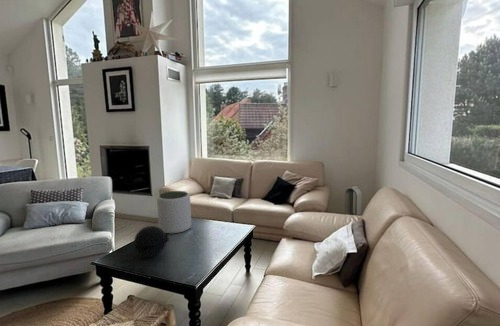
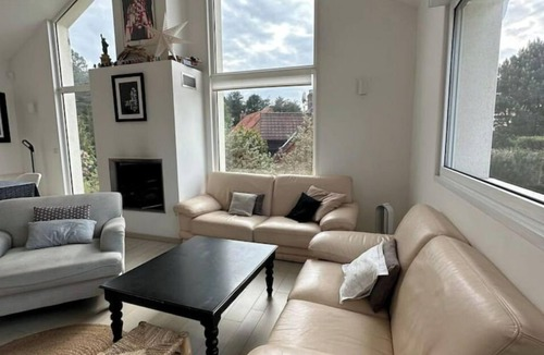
- decorative orb [133,225,170,258]
- plant pot [156,190,192,235]
